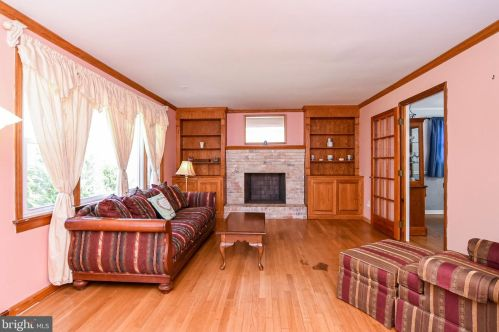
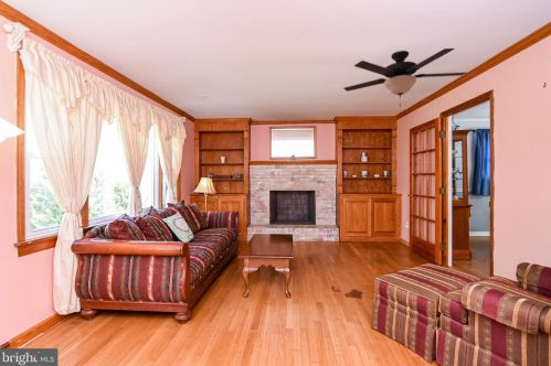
+ ceiling fan [342,47,467,116]
